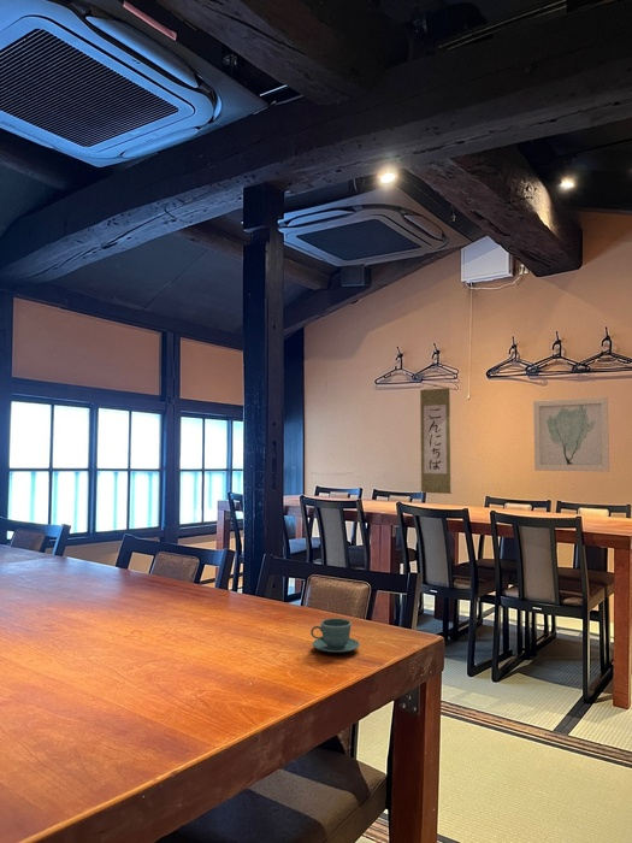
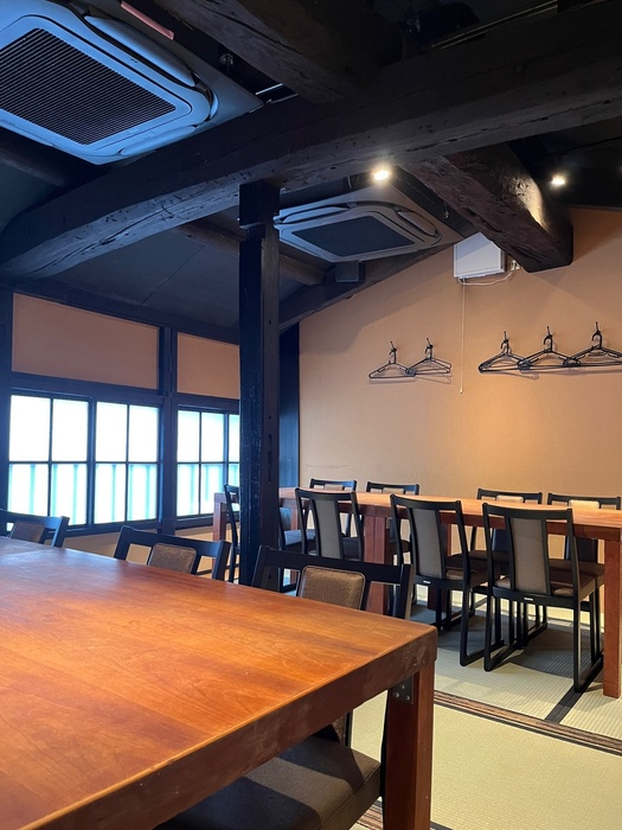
- teacup [309,618,361,654]
- wall art [532,396,610,473]
- wall scroll [419,384,453,495]
